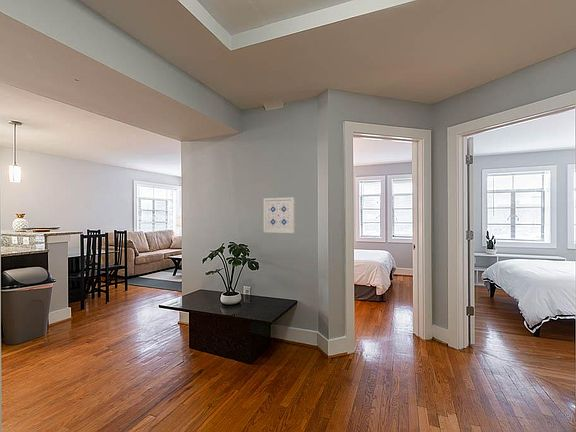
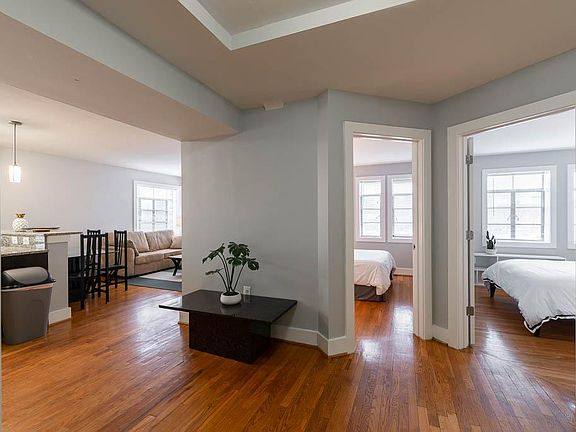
- wall art [263,196,296,234]
